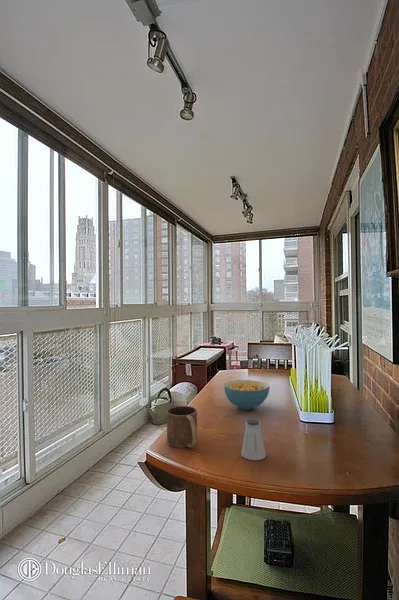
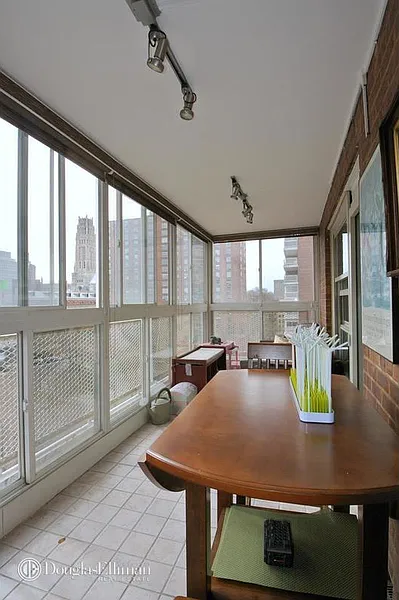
- mug [166,405,198,449]
- cereal bowl [223,379,270,411]
- saltshaker [241,418,267,461]
